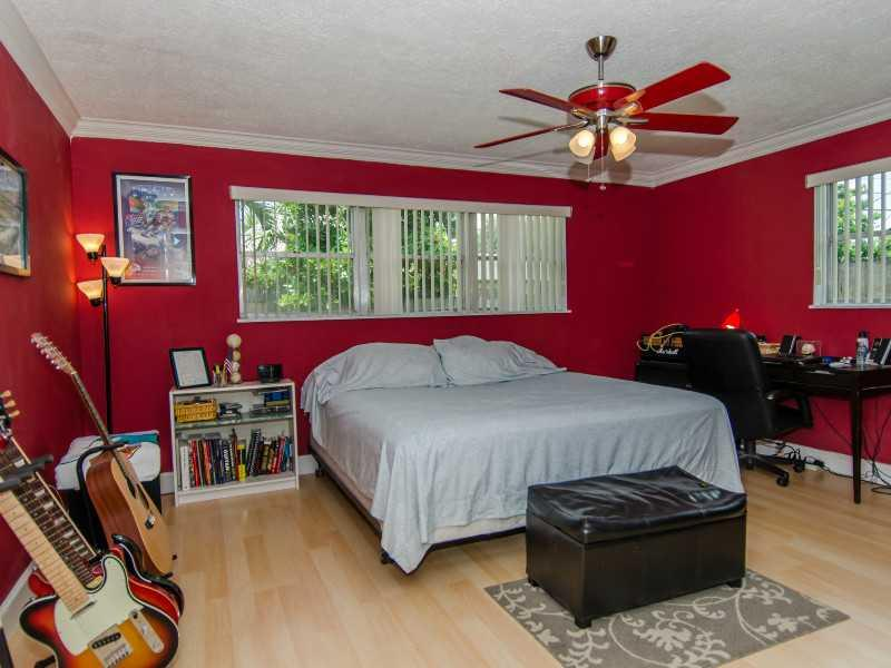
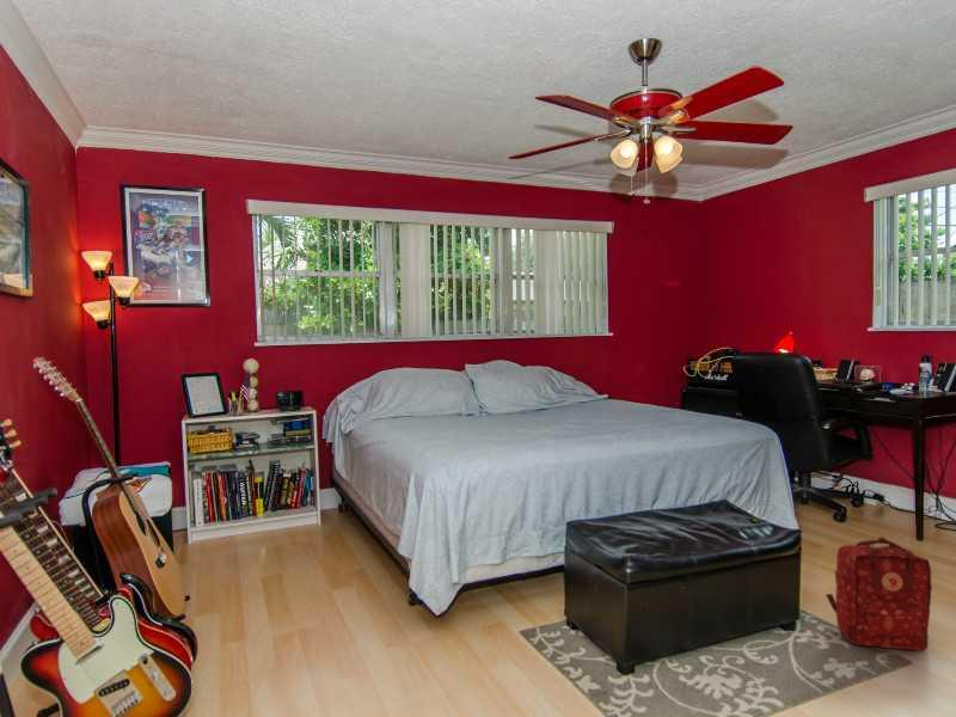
+ backpack [825,537,933,651]
